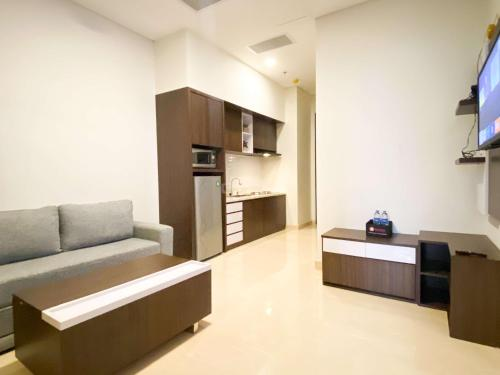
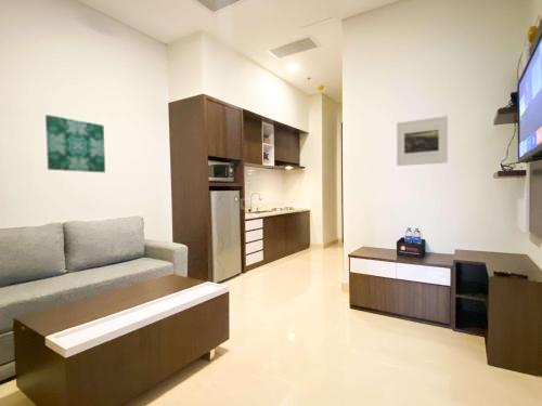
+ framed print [396,115,449,167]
+ wall art [44,114,106,173]
